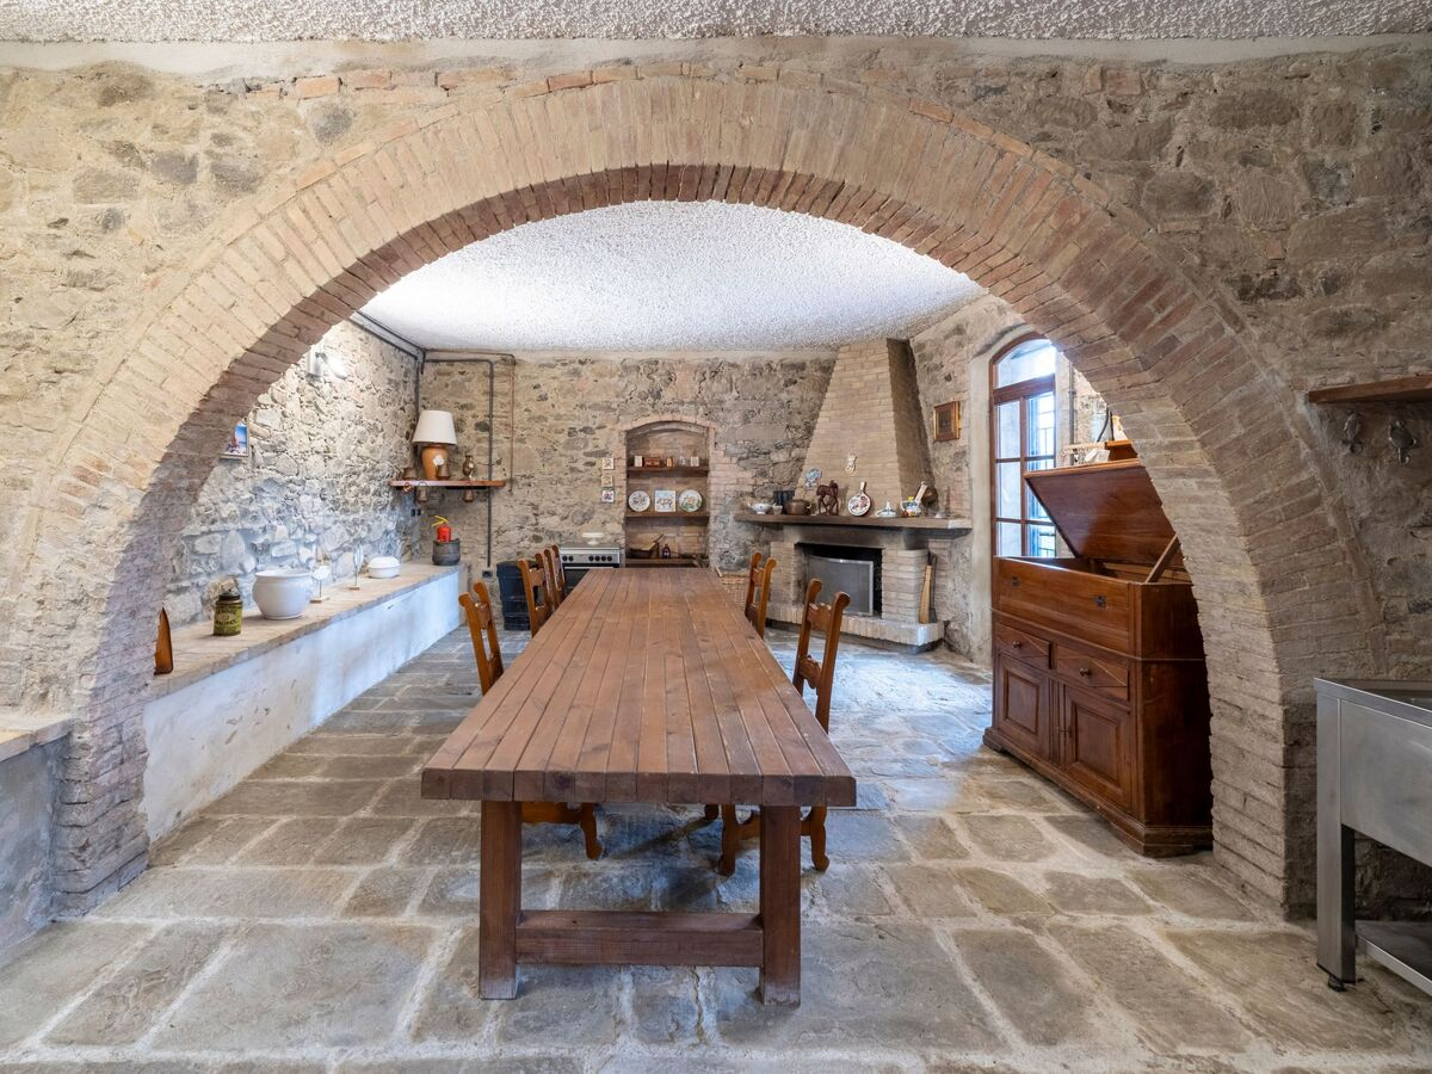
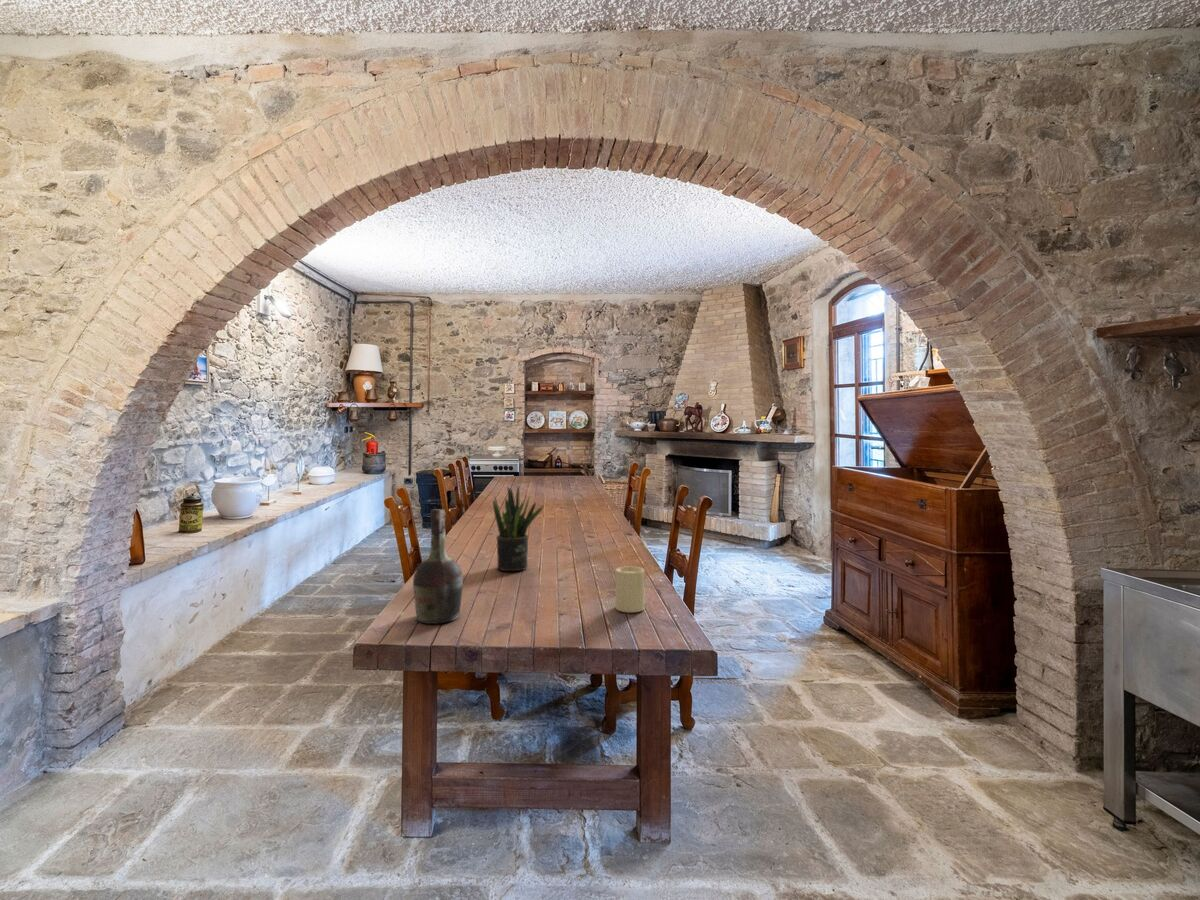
+ potted plant [492,485,546,572]
+ cognac bottle [412,508,464,625]
+ candle [614,566,647,613]
